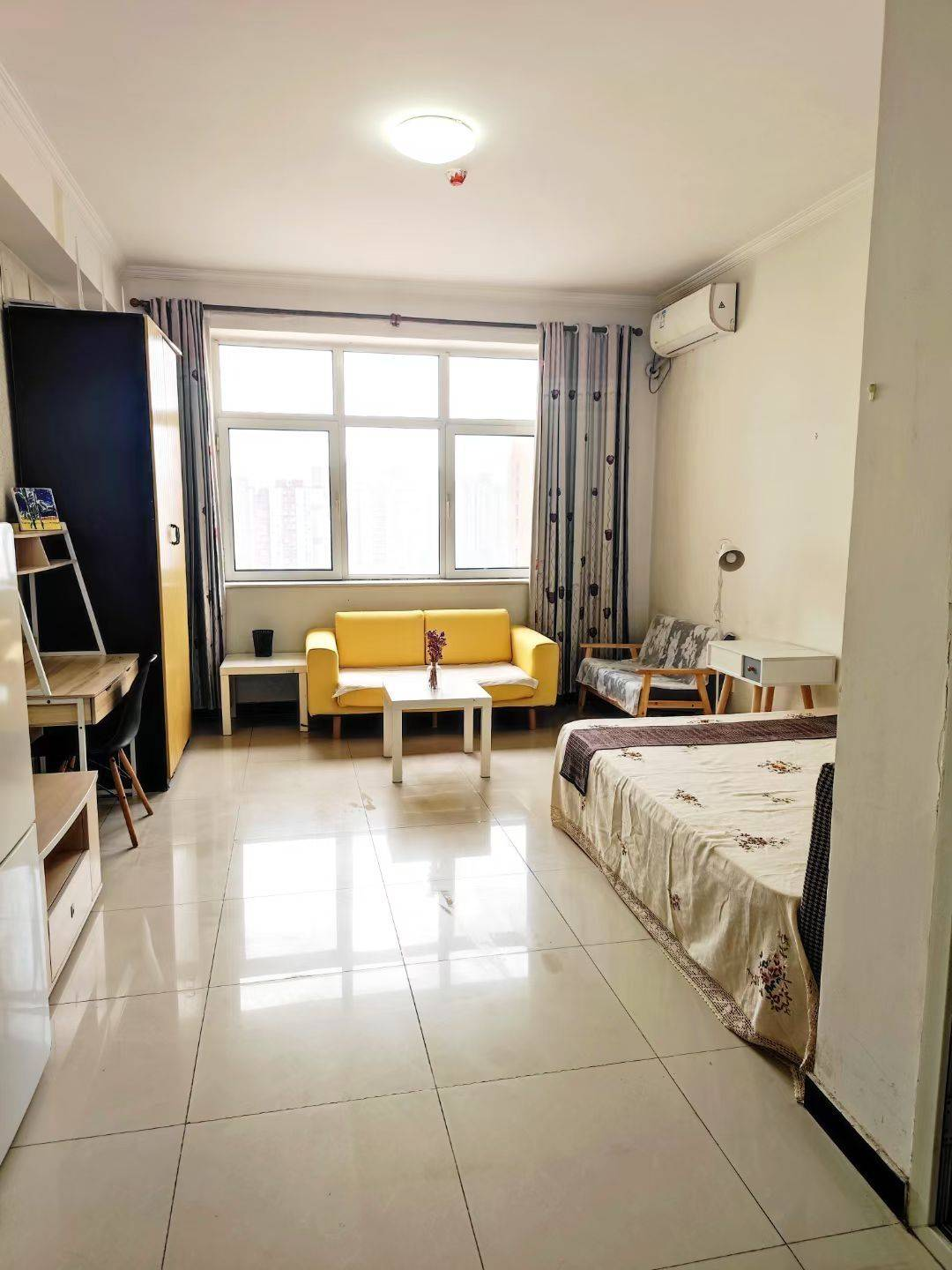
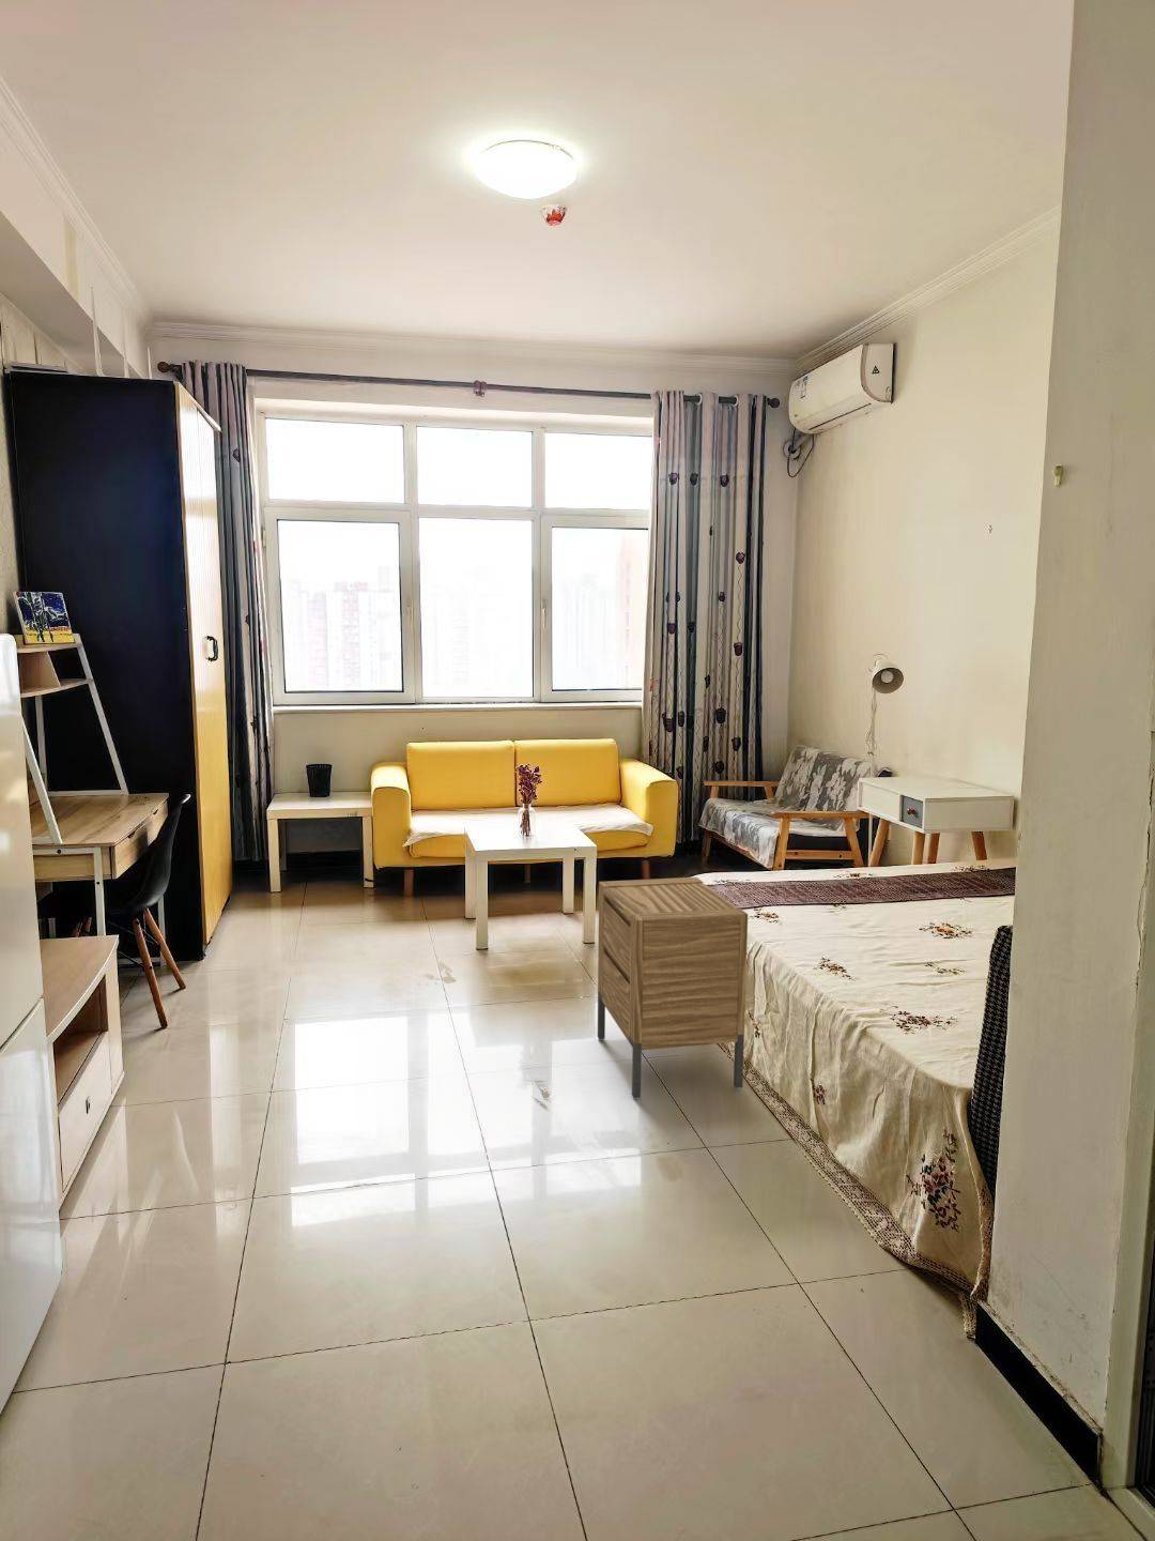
+ nightstand [597,876,749,1101]
